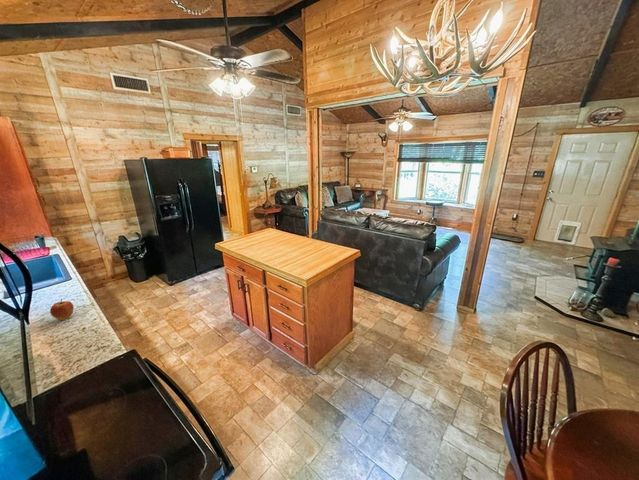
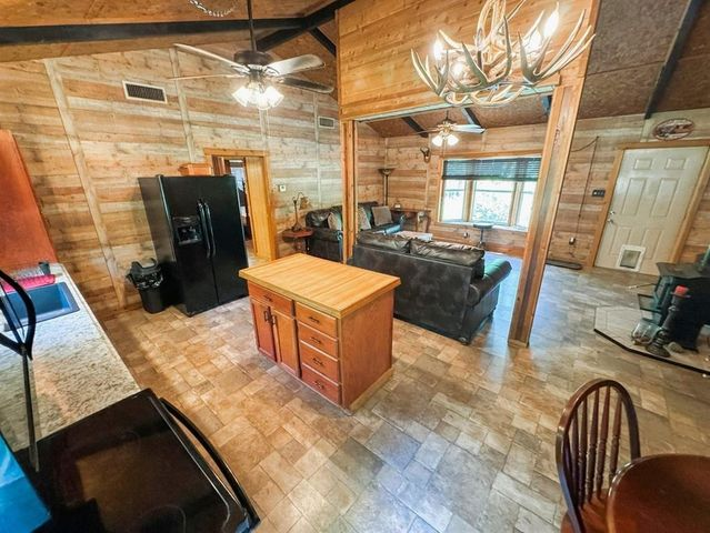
- apple [49,298,75,321]
